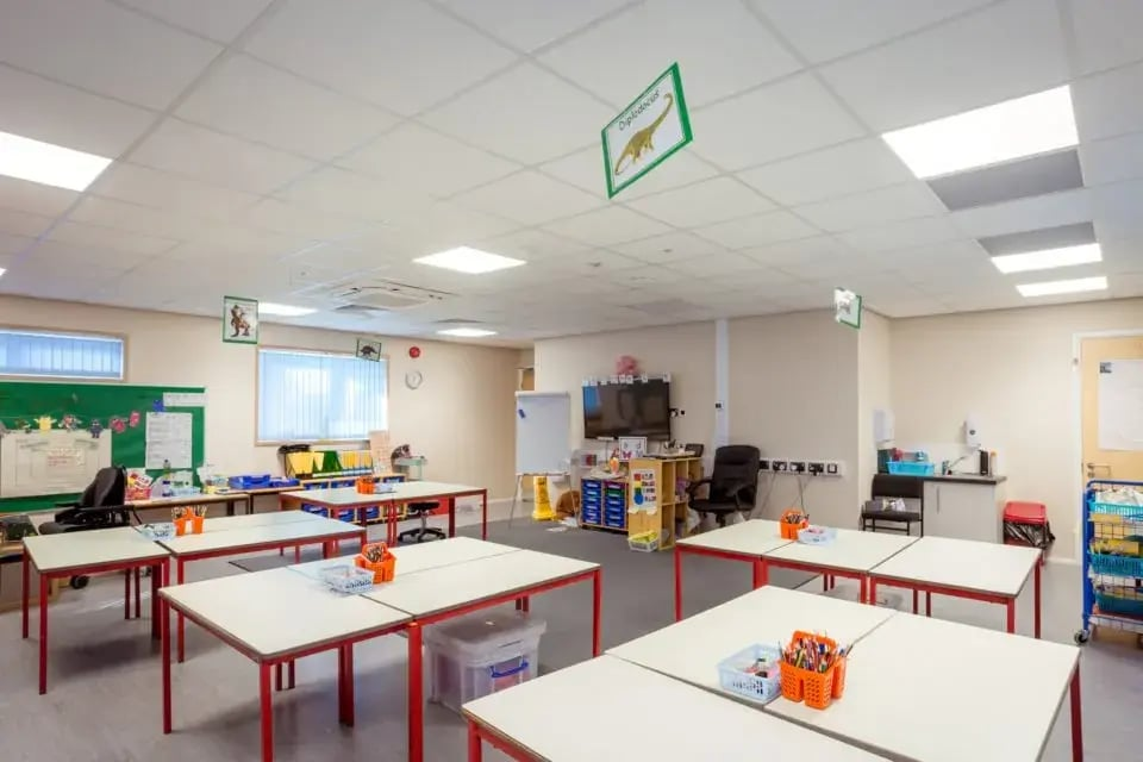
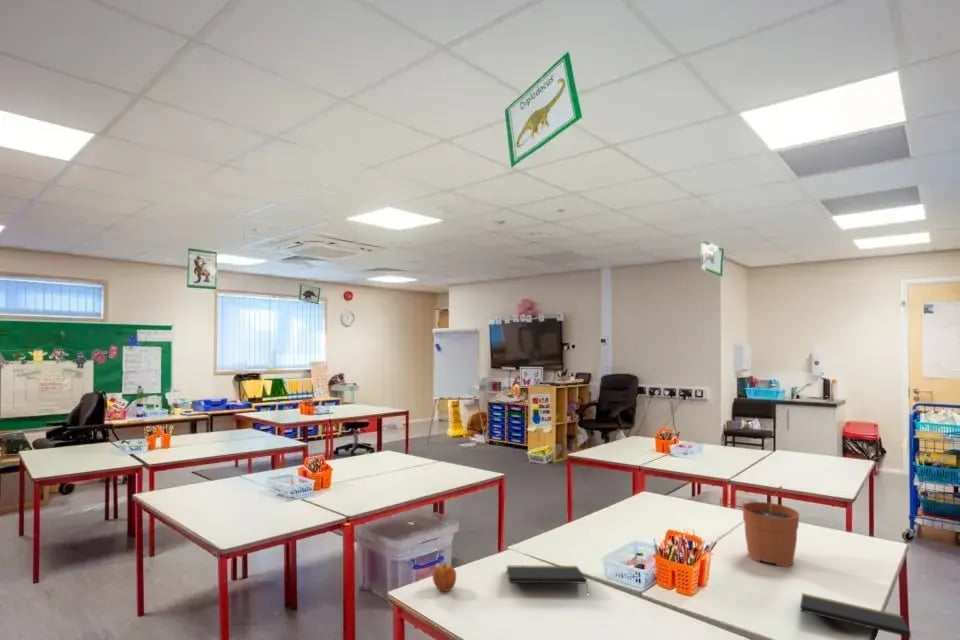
+ notepad [506,564,589,593]
+ plant pot [741,485,801,567]
+ apple [432,561,457,592]
+ notepad [800,592,913,639]
